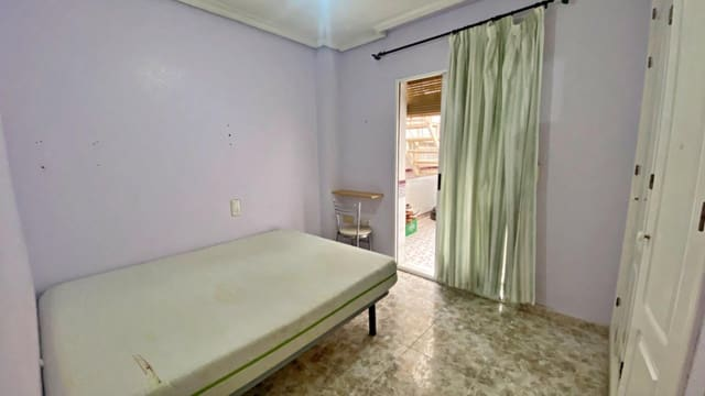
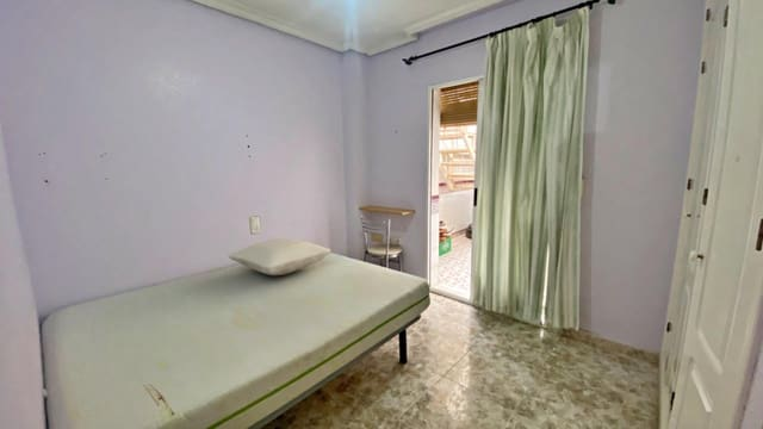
+ pillow [228,237,333,276]
